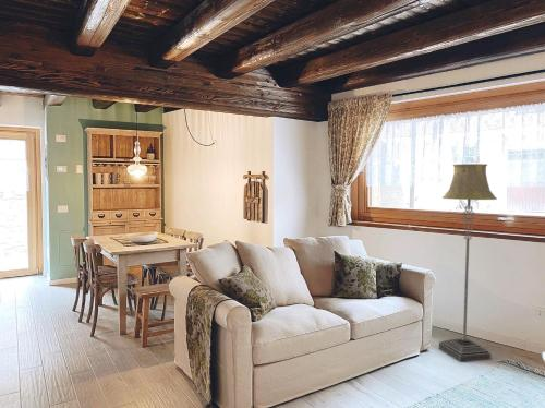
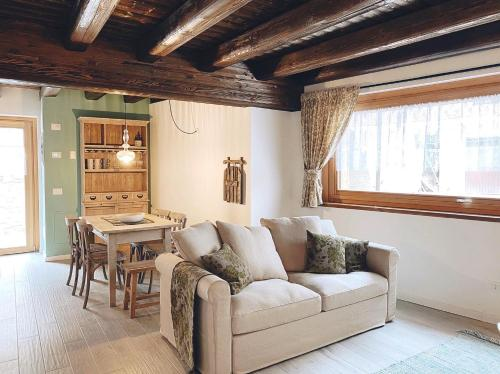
- floor lamp [438,163,498,362]
